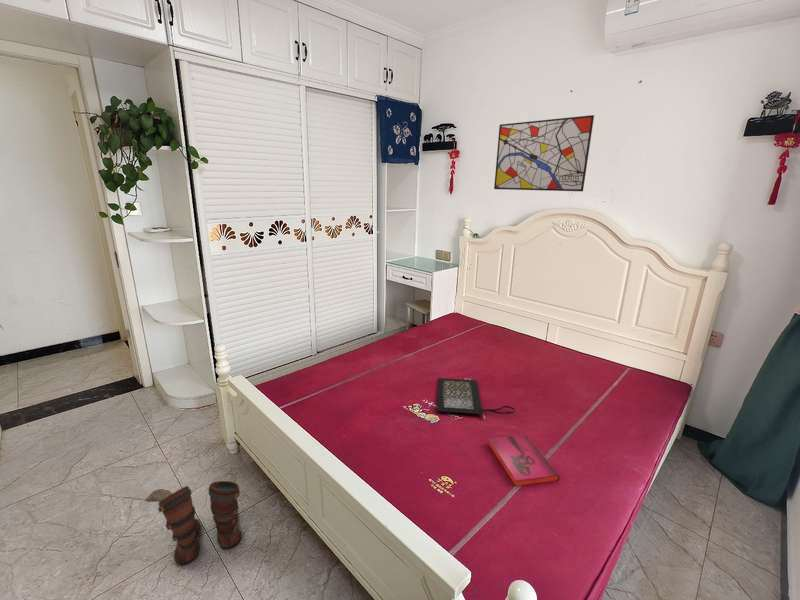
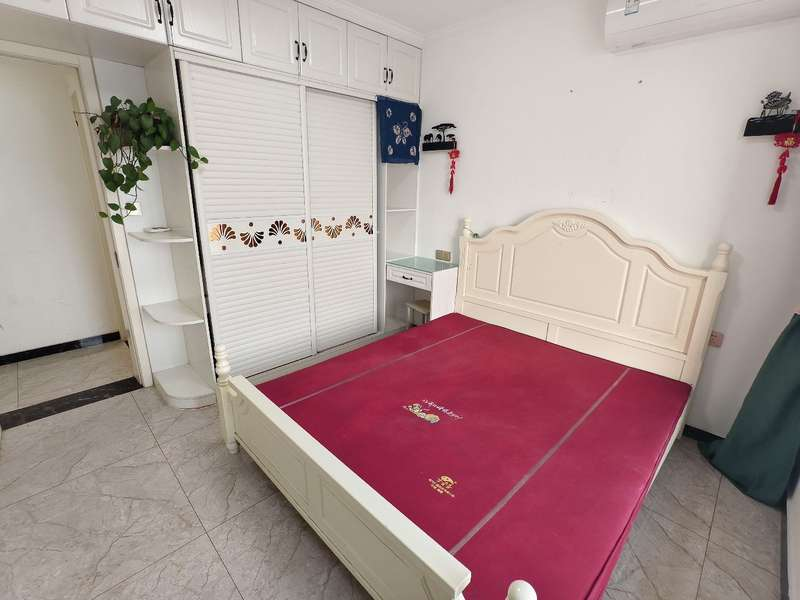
- boots [144,480,243,566]
- hardback book [488,434,561,487]
- clutch bag [436,377,516,420]
- wall art [493,114,595,192]
